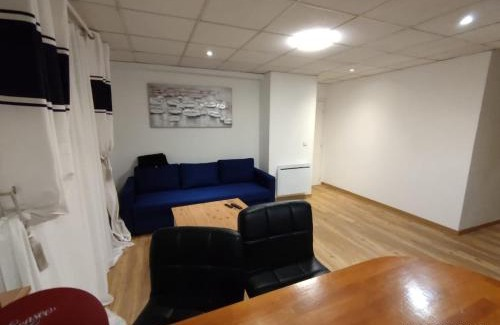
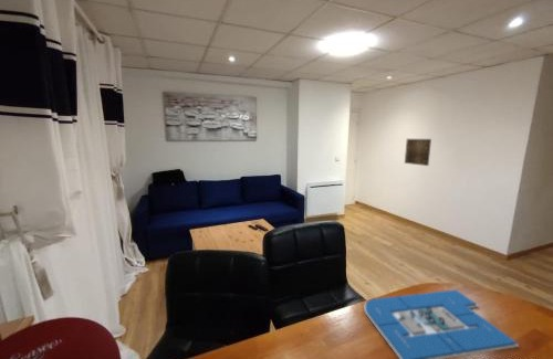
+ wall art [404,138,432,167]
+ board game [363,288,520,359]
